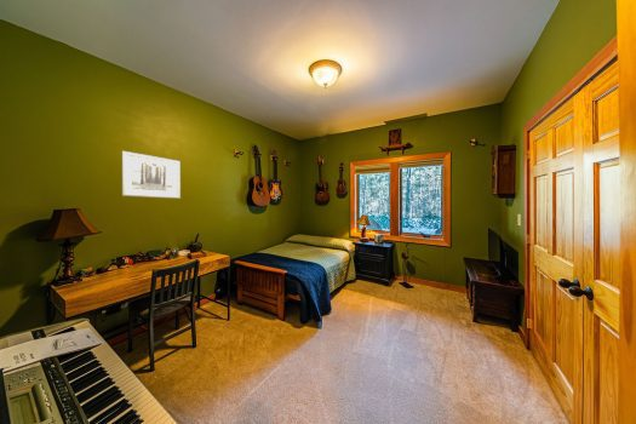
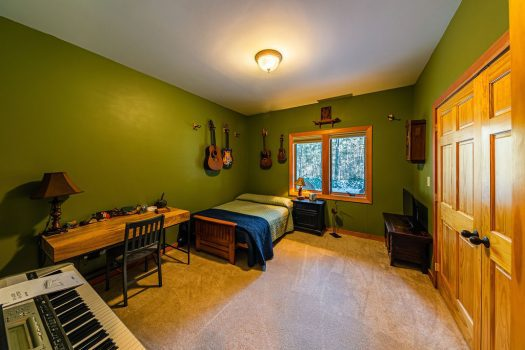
- wall art [120,150,182,200]
